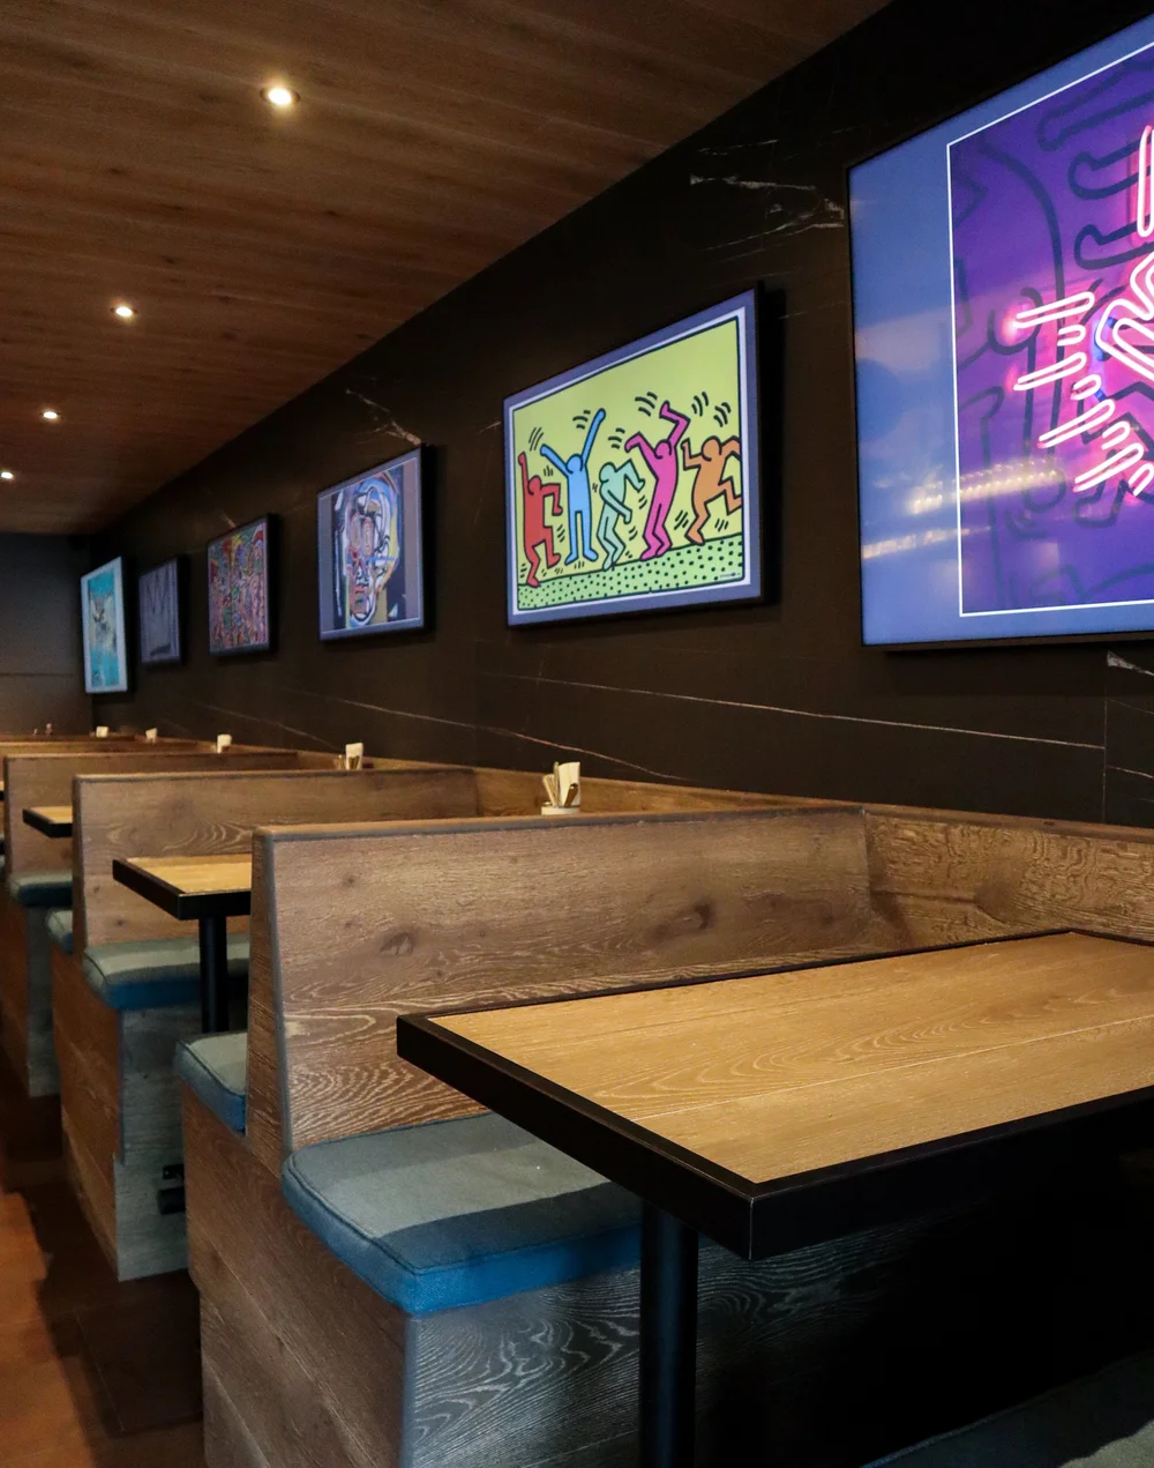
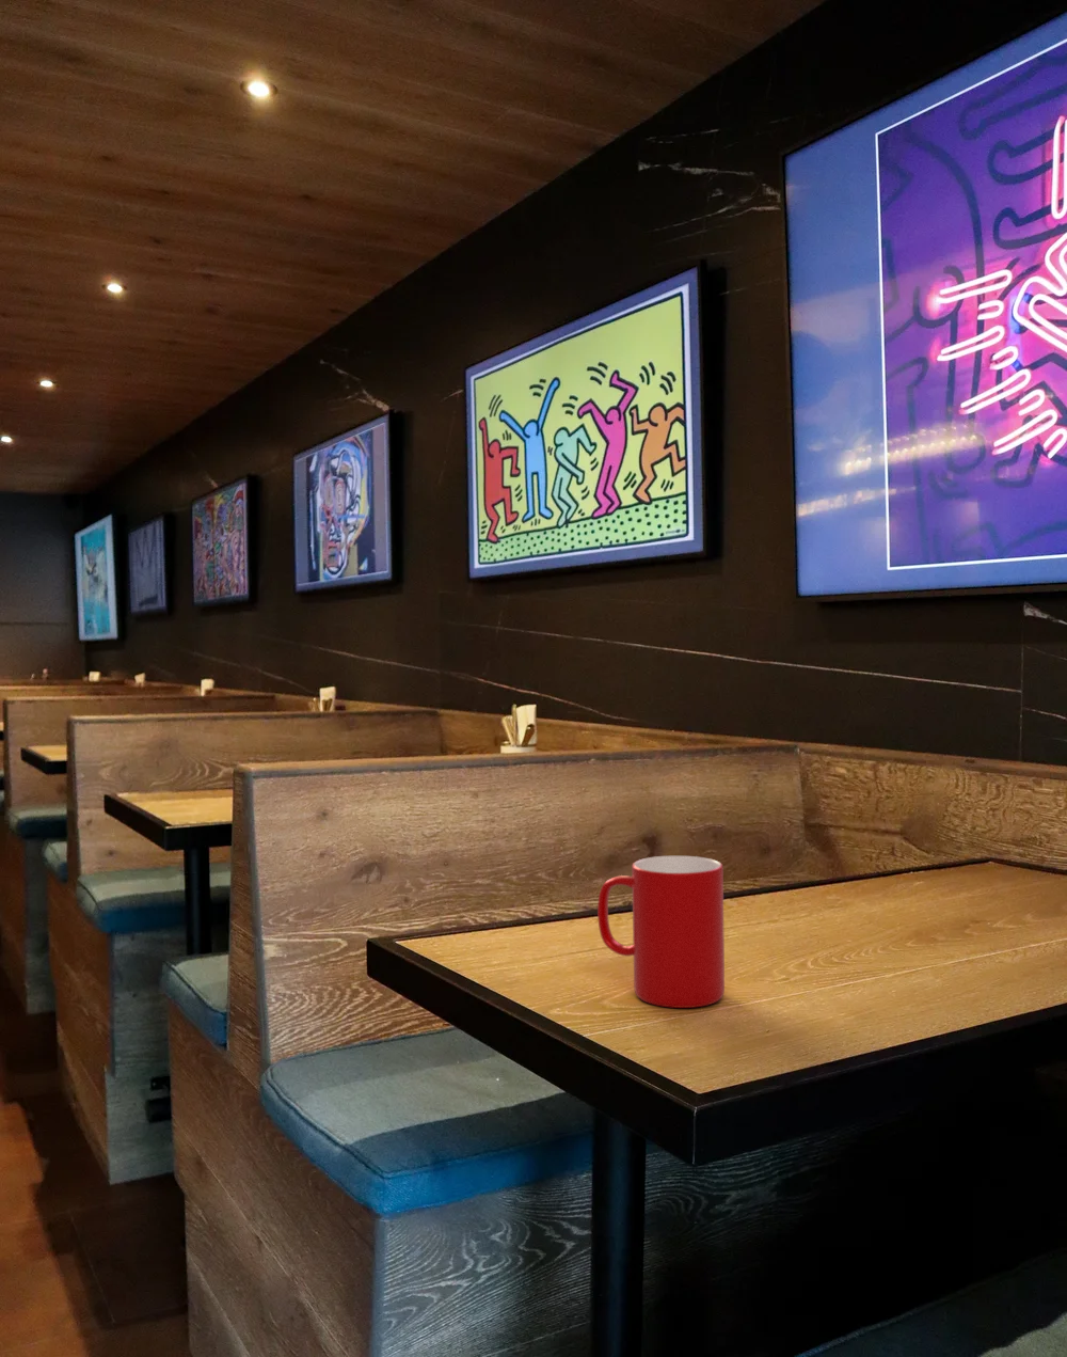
+ cup [597,855,726,1009]
